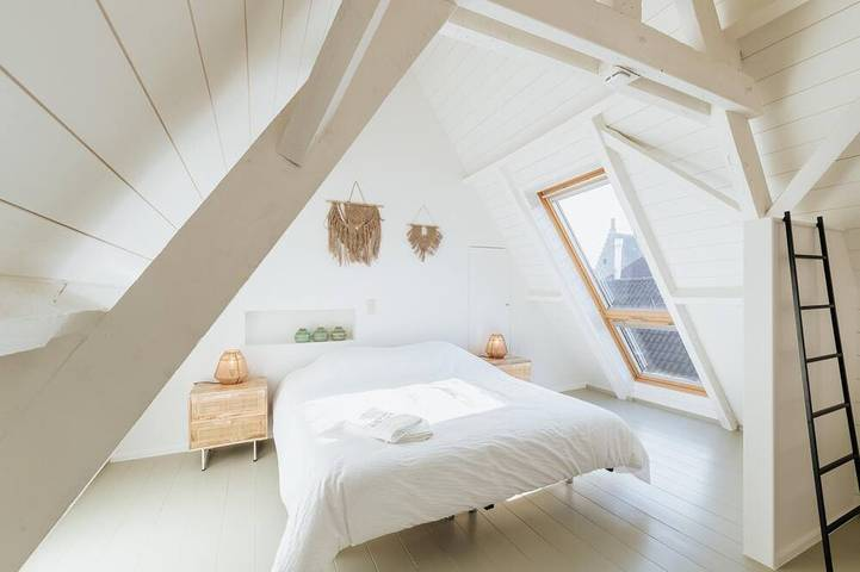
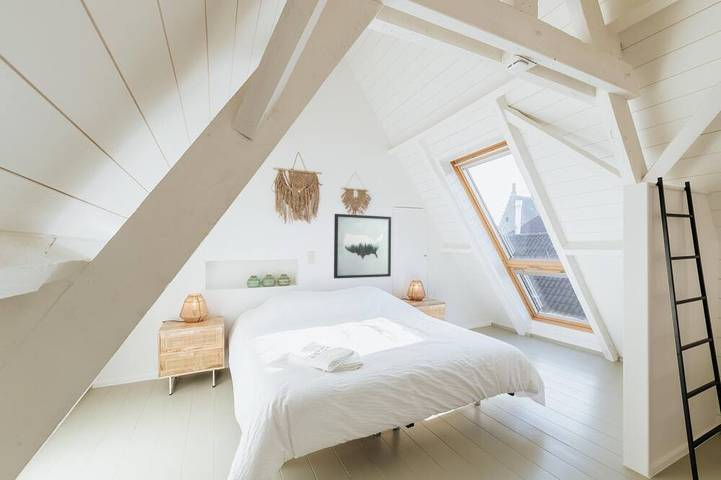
+ wall art [333,213,392,279]
